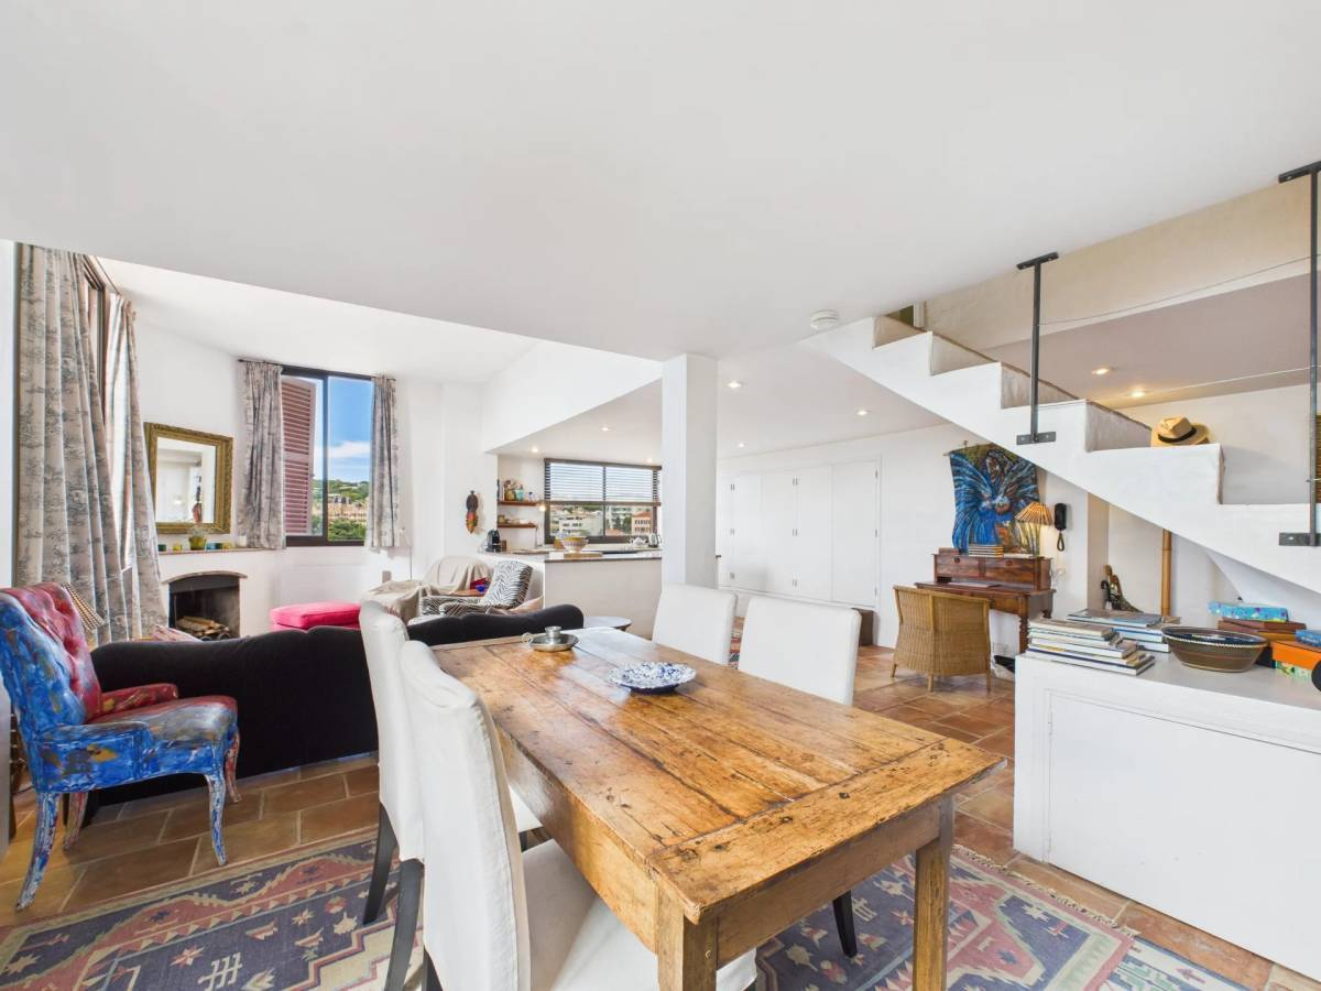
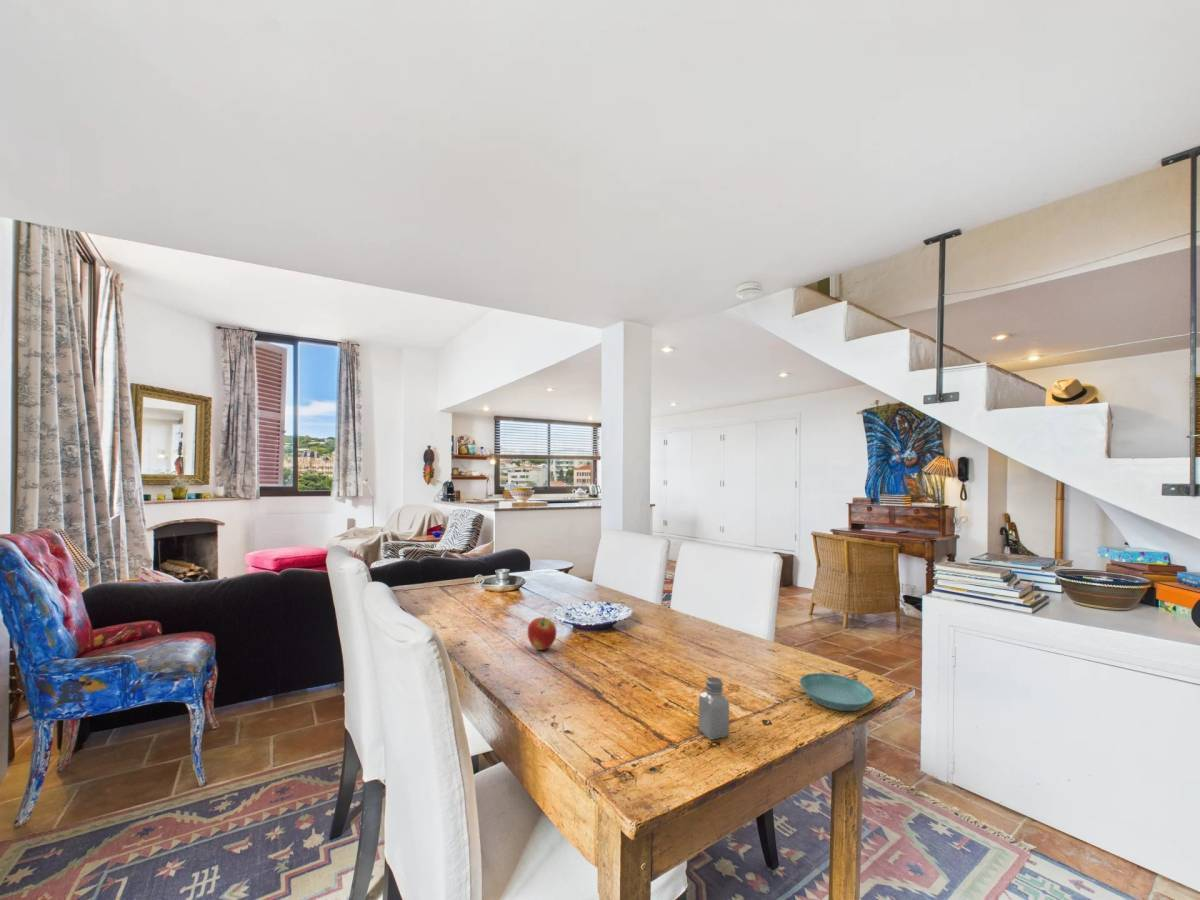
+ saltshaker [698,676,730,741]
+ apple [527,616,557,651]
+ saucer [798,672,875,712]
